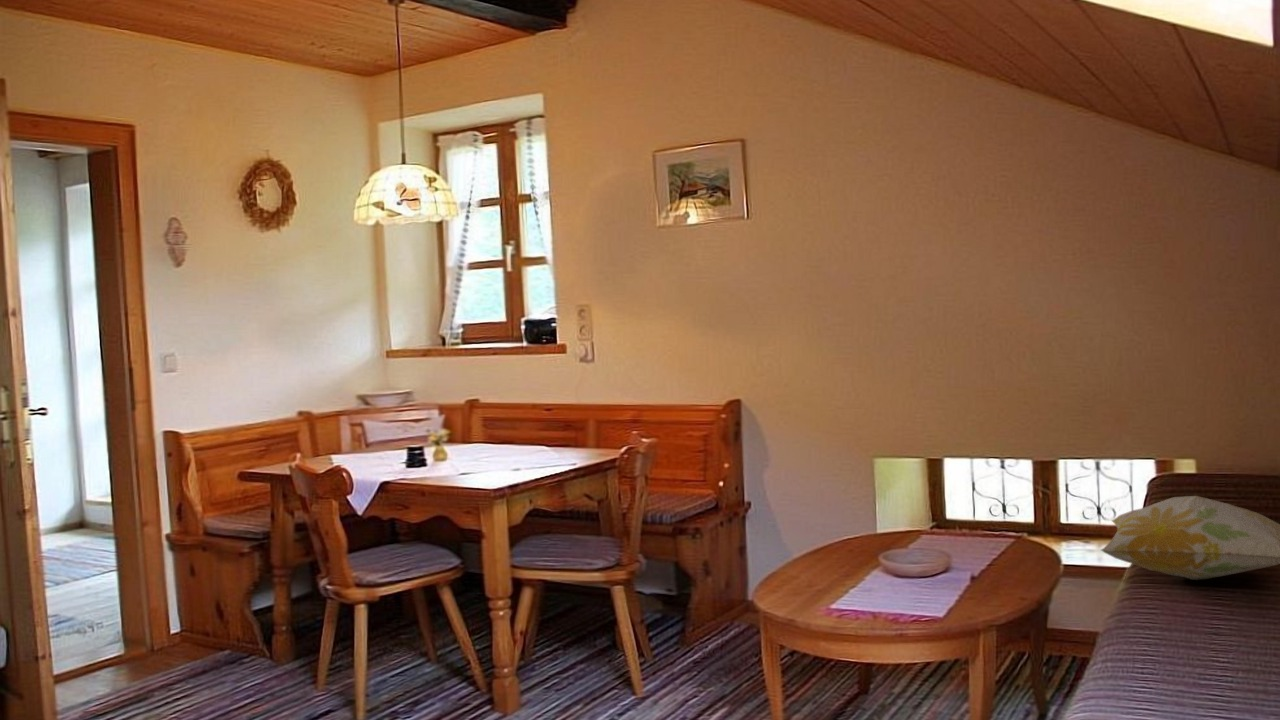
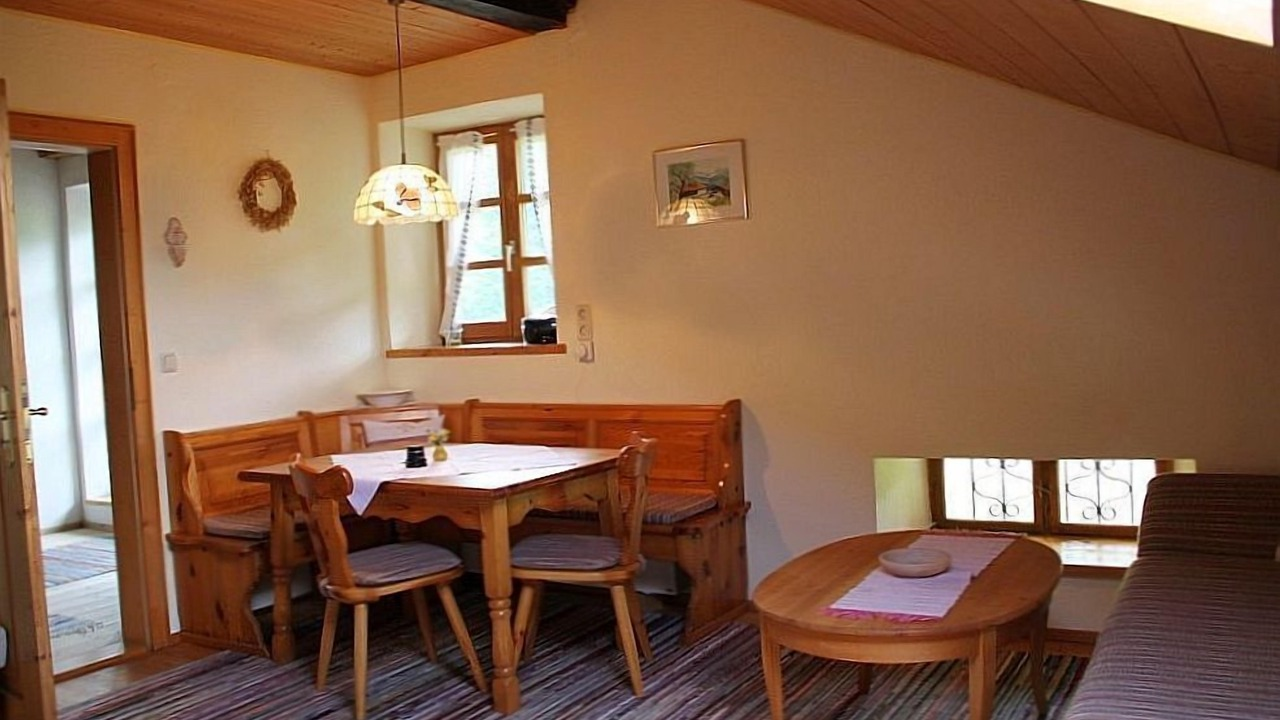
- decorative pillow [1100,495,1280,581]
